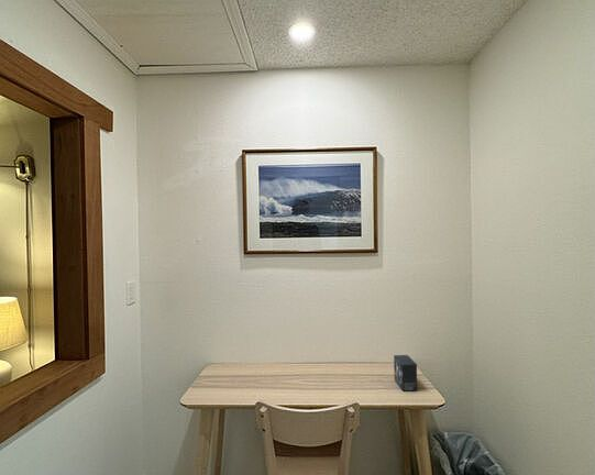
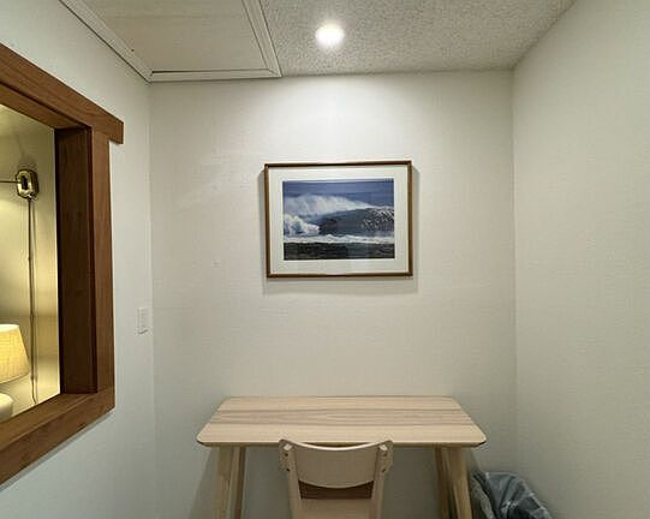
- small box [393,354,419,393]
